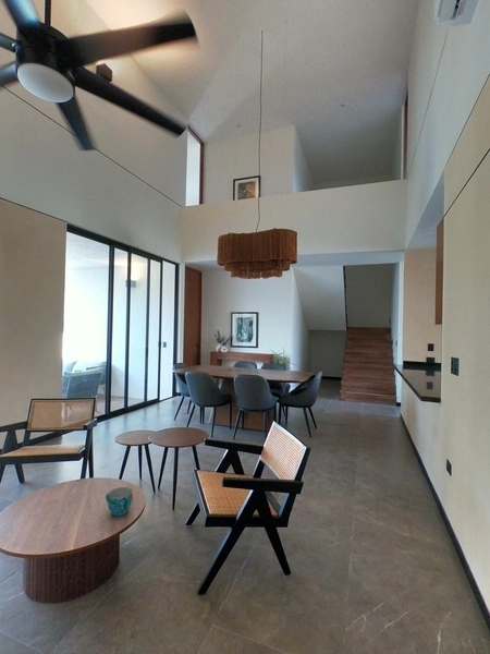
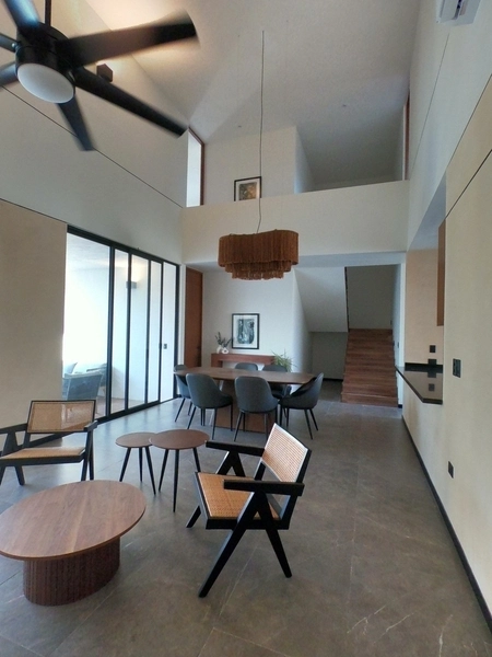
- cup [105,486,134,517]
